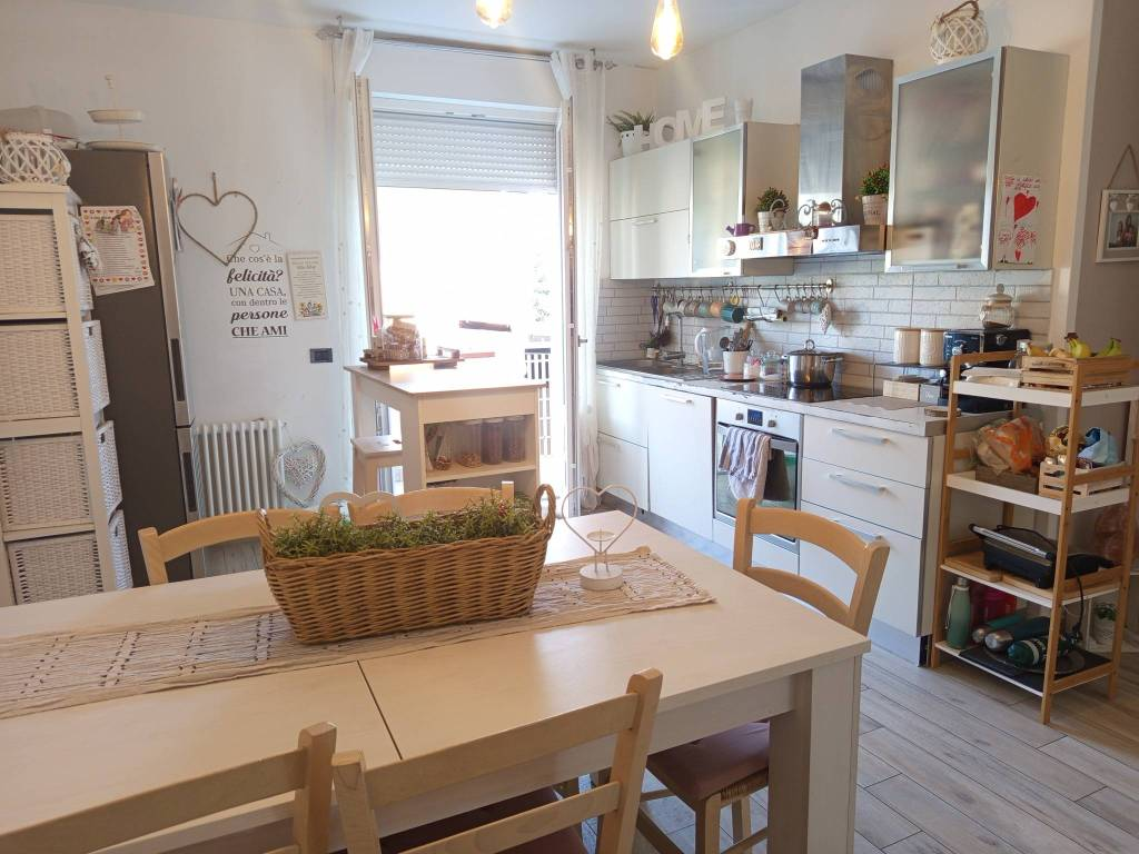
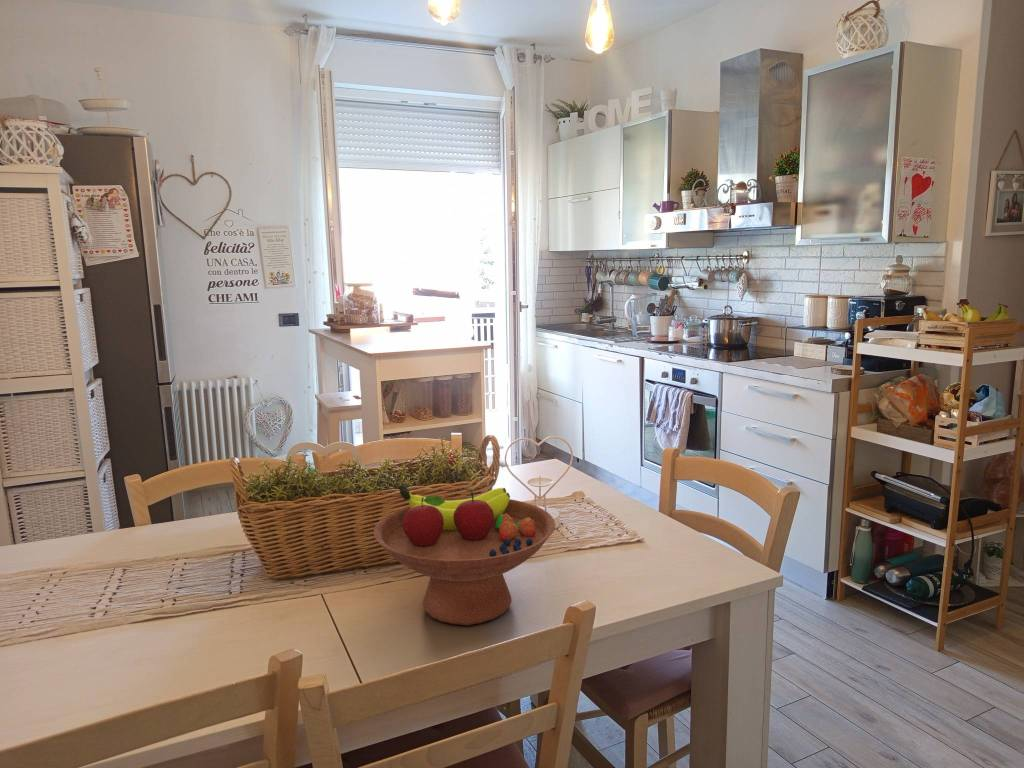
+ fruit bowl [372,484,556,626]
